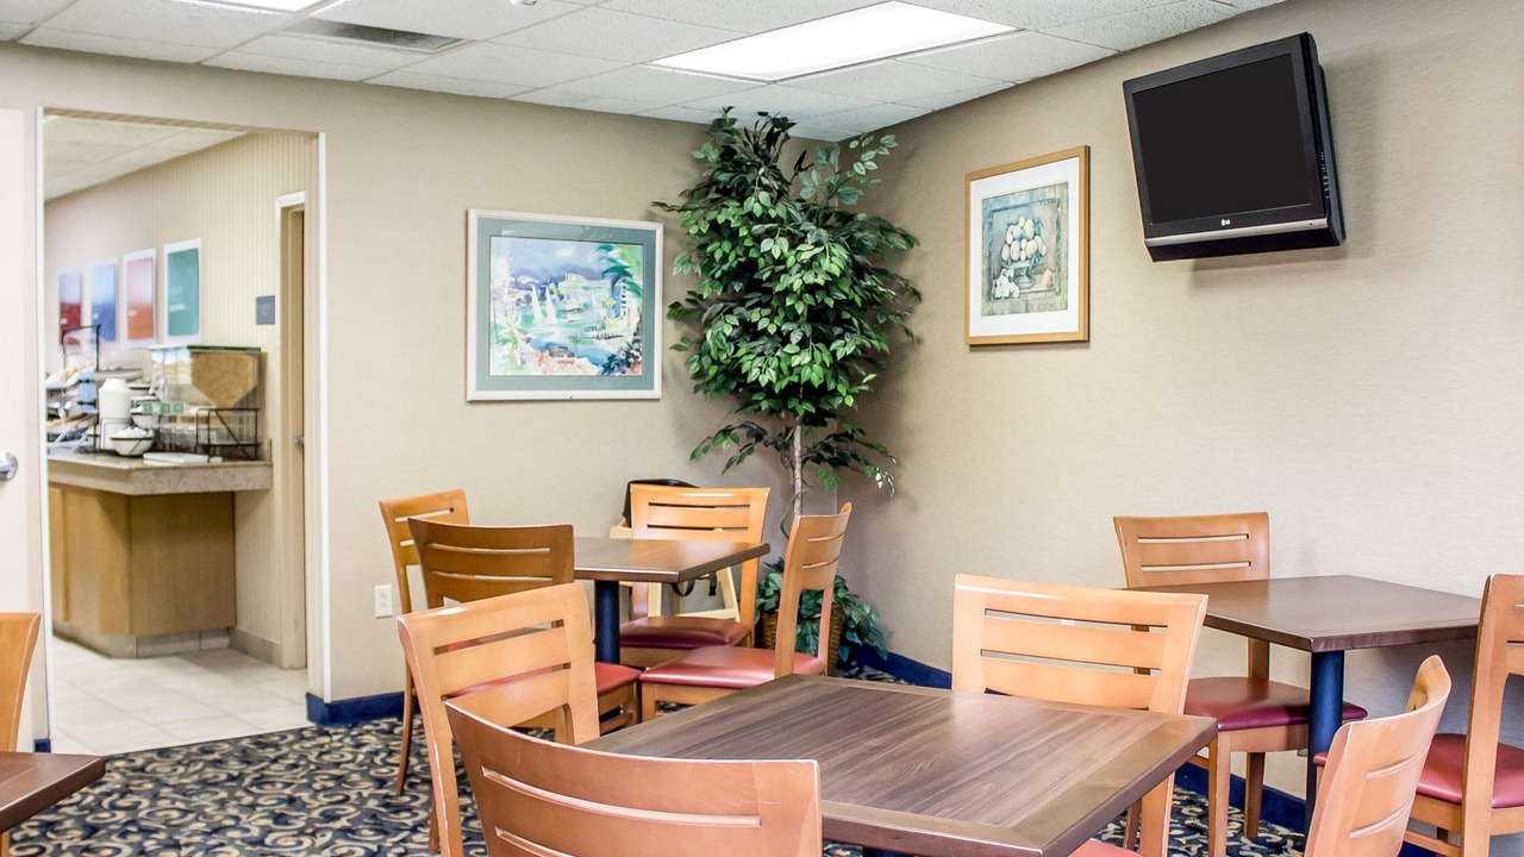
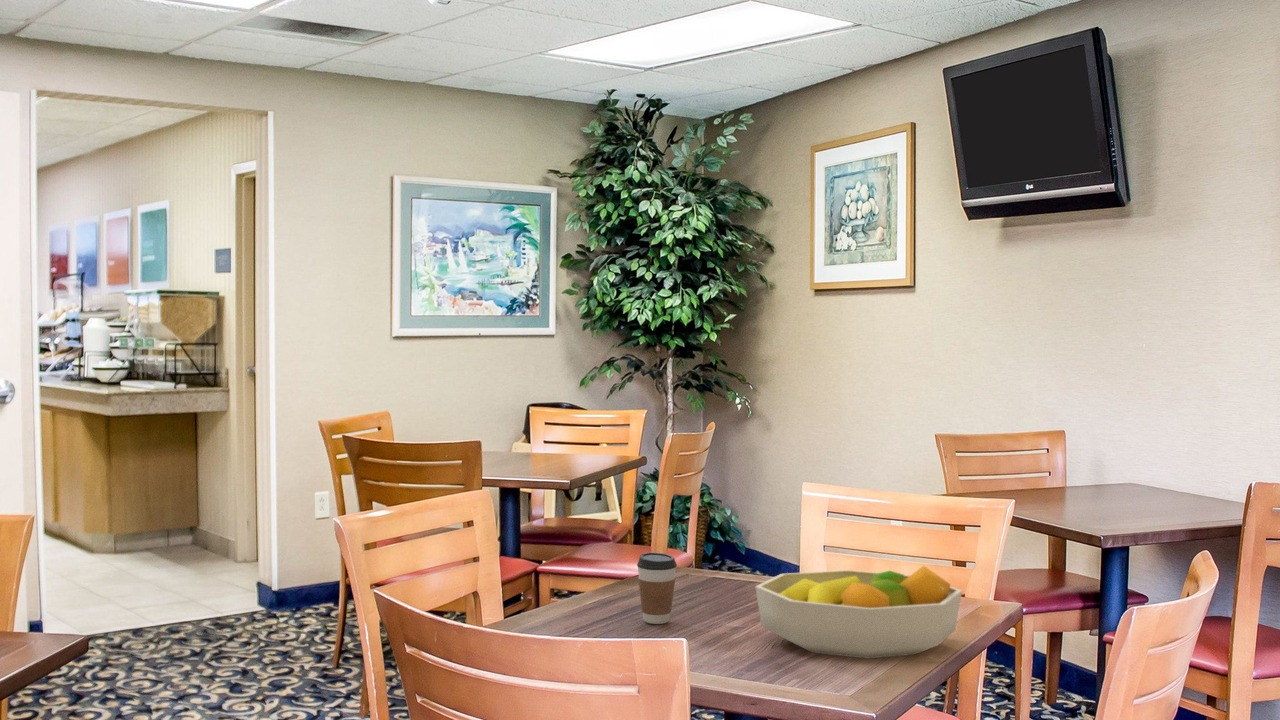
+ fruit bowl [754,565,963,660]
+ coffee cup [636,552,678,625]
